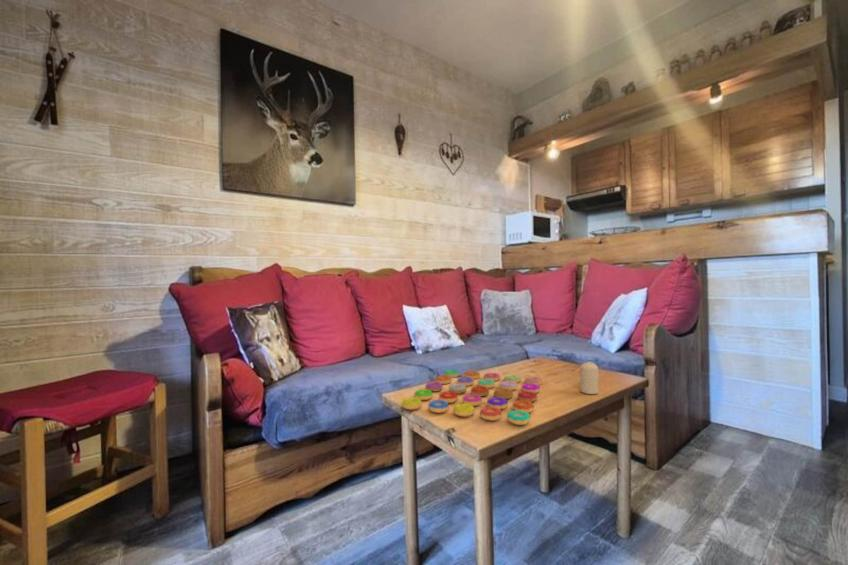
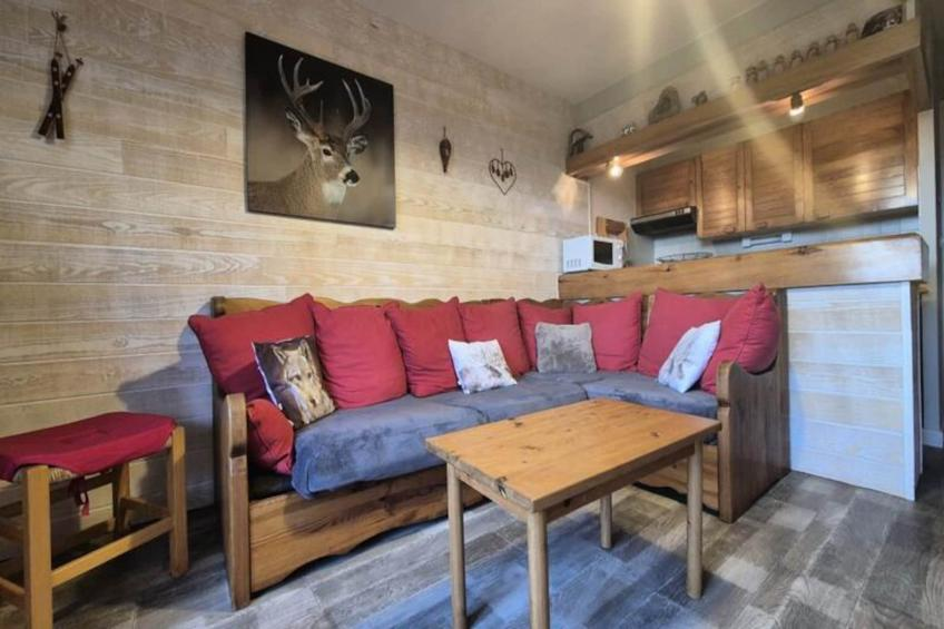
- board game [401,369,543,426]
- candle [579,361,600,395]
